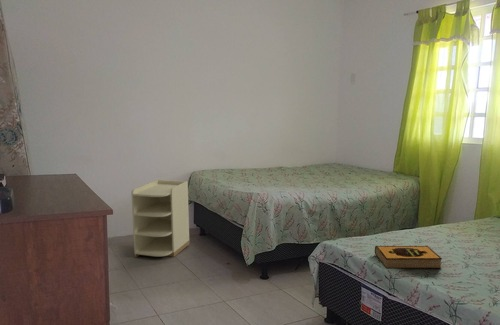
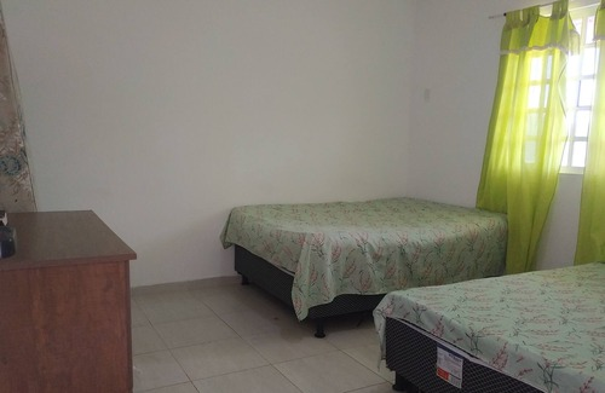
- nightstand [130,179,190,258]
- hardback book [374,245,443,270]
